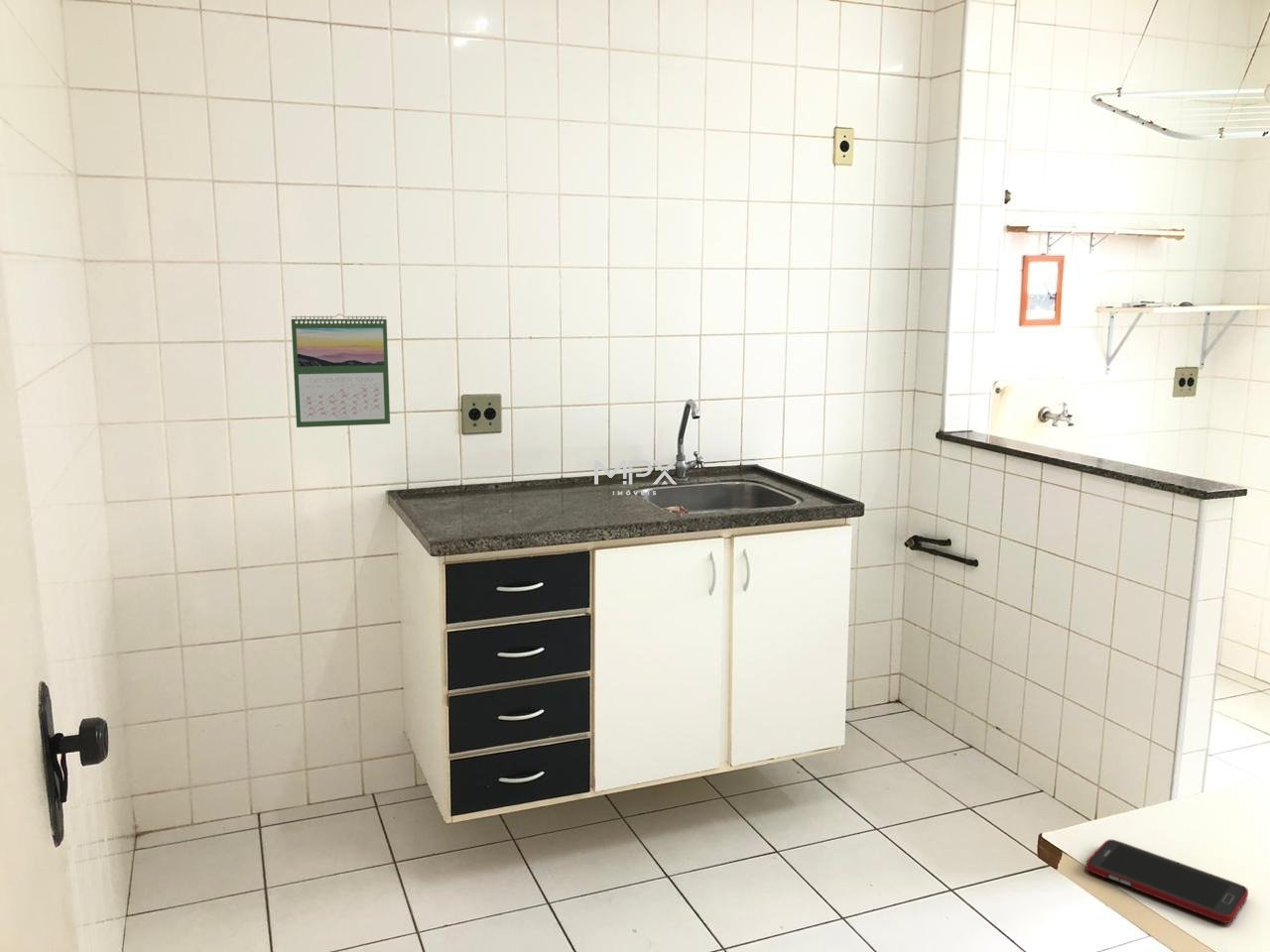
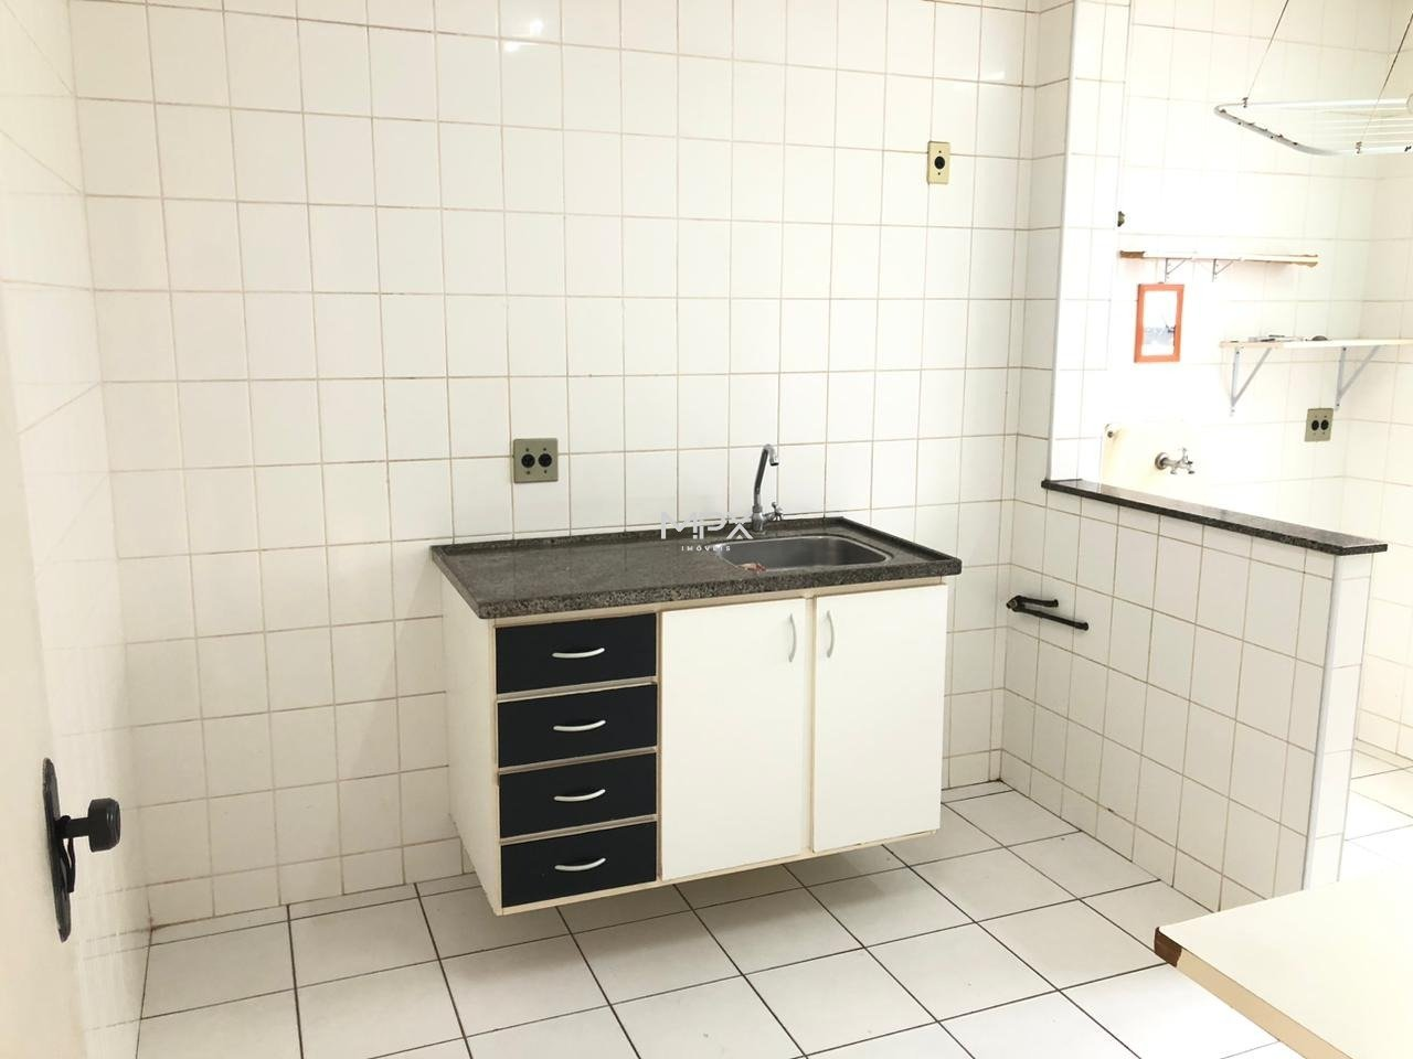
- cell phone [1084,838,1249,924]
- calendar [290,313,391,428]
